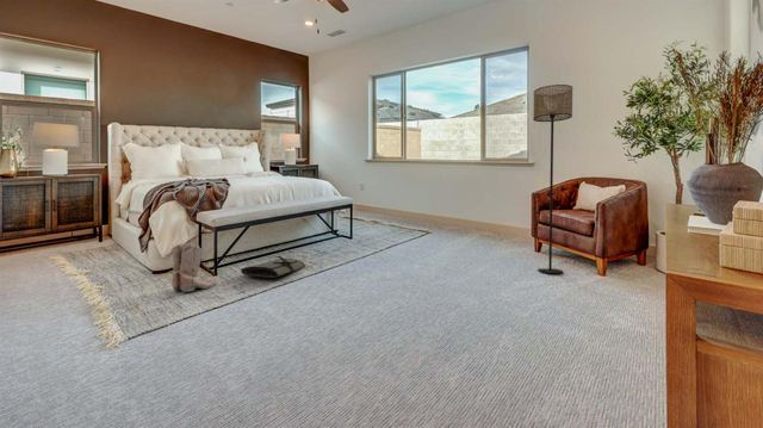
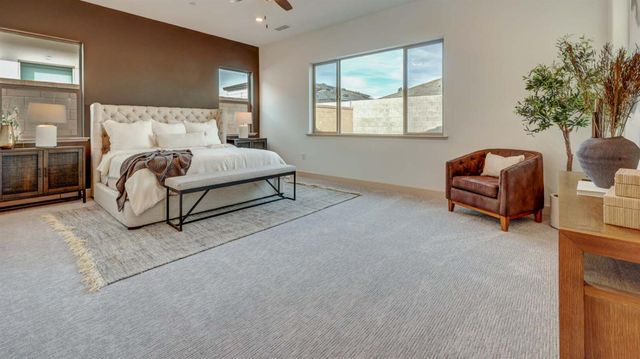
- floor lamp [532,83,573,274]
- boots [170,243,217,293]
- tool roll [240,255,306,279]
